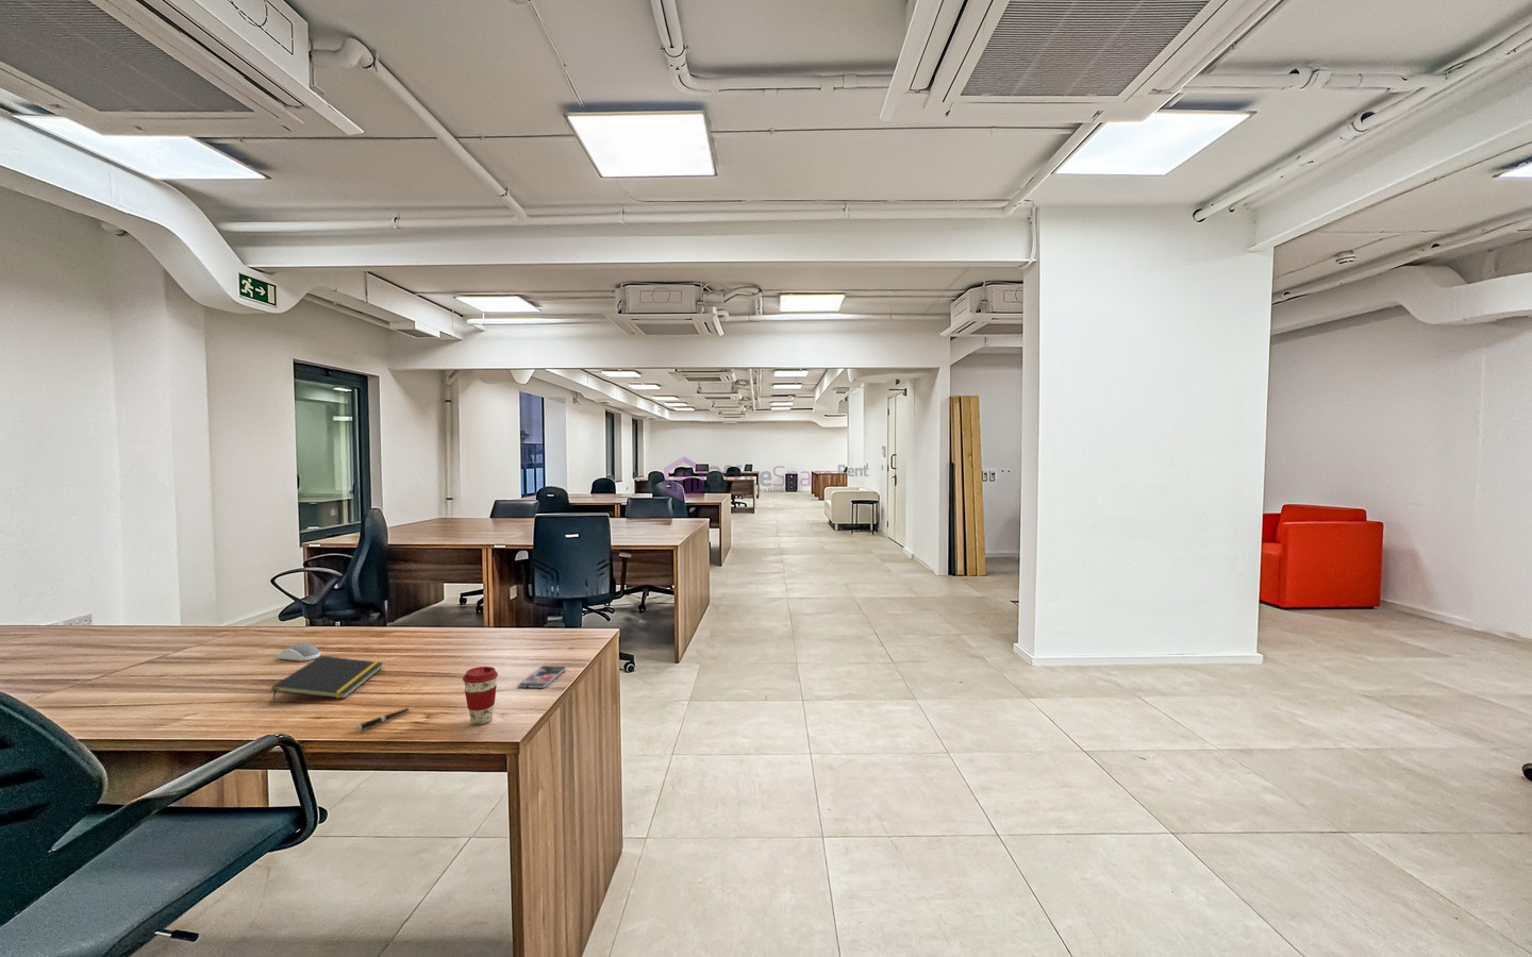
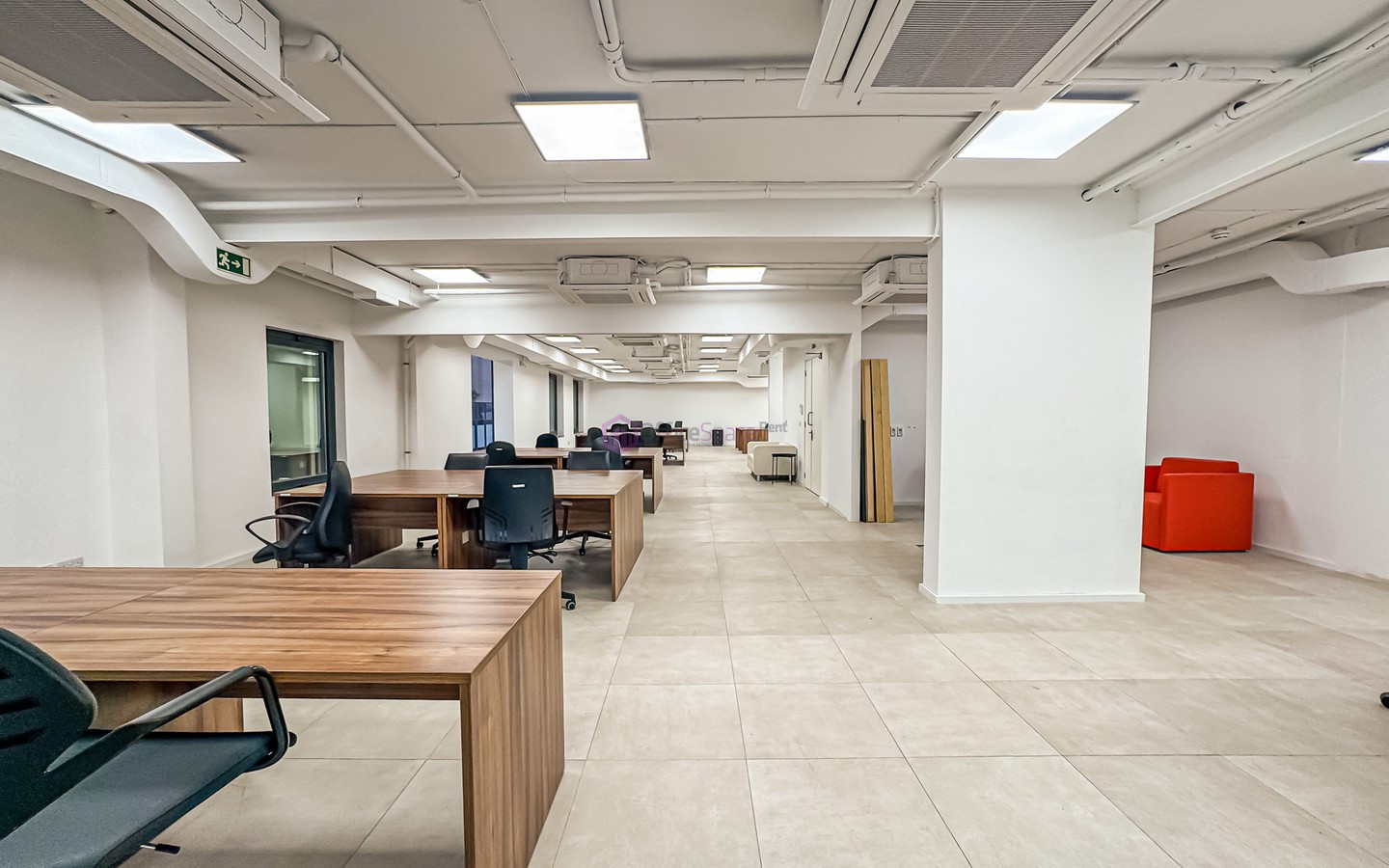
- smartphone [517,665,567,689]
- computer mouse [277,643,321,662]
- coffee cup [462,666,499,727]
- notepad [270,655,385,706]
- pen [355,706,415,733]
